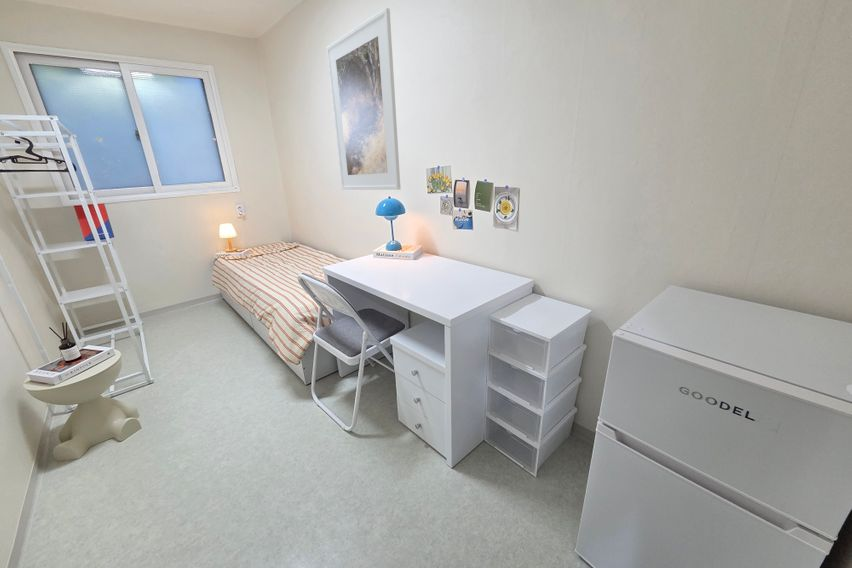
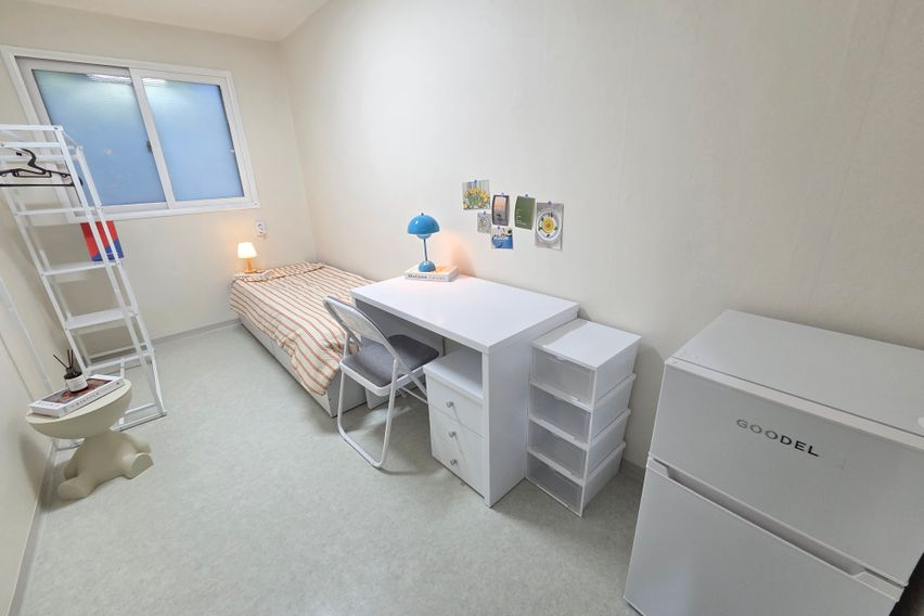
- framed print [325,6,401,191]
